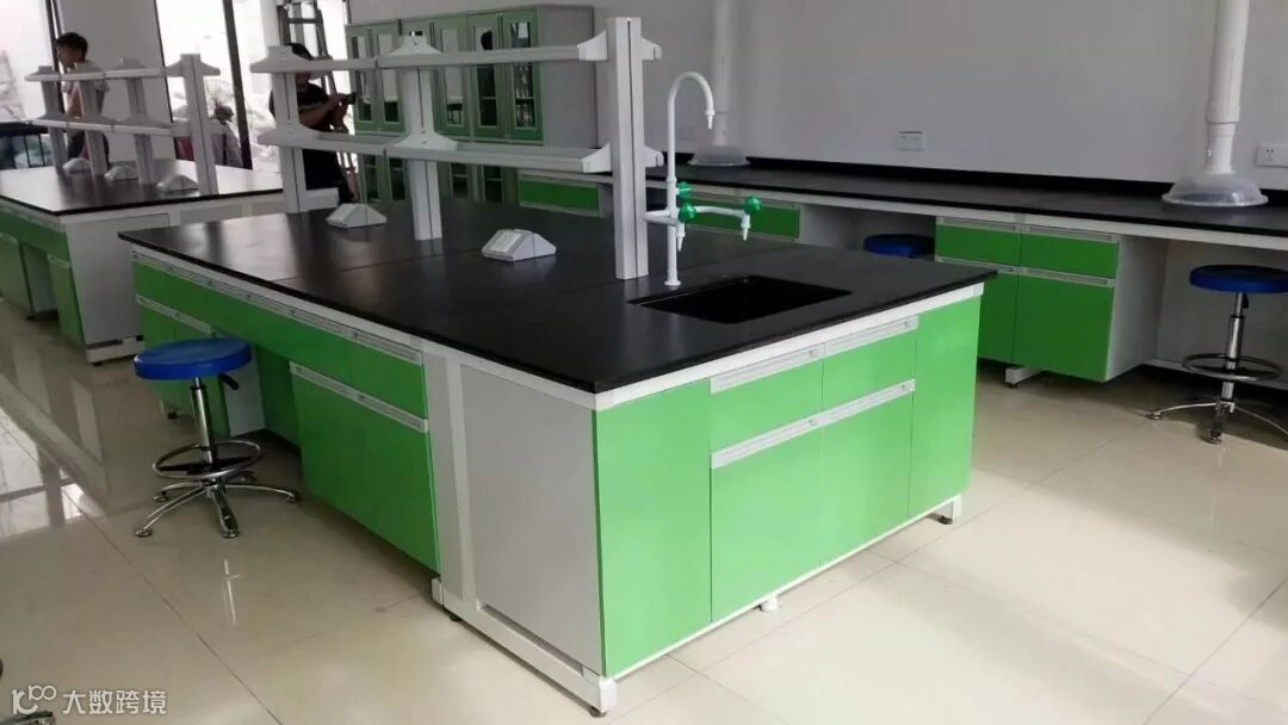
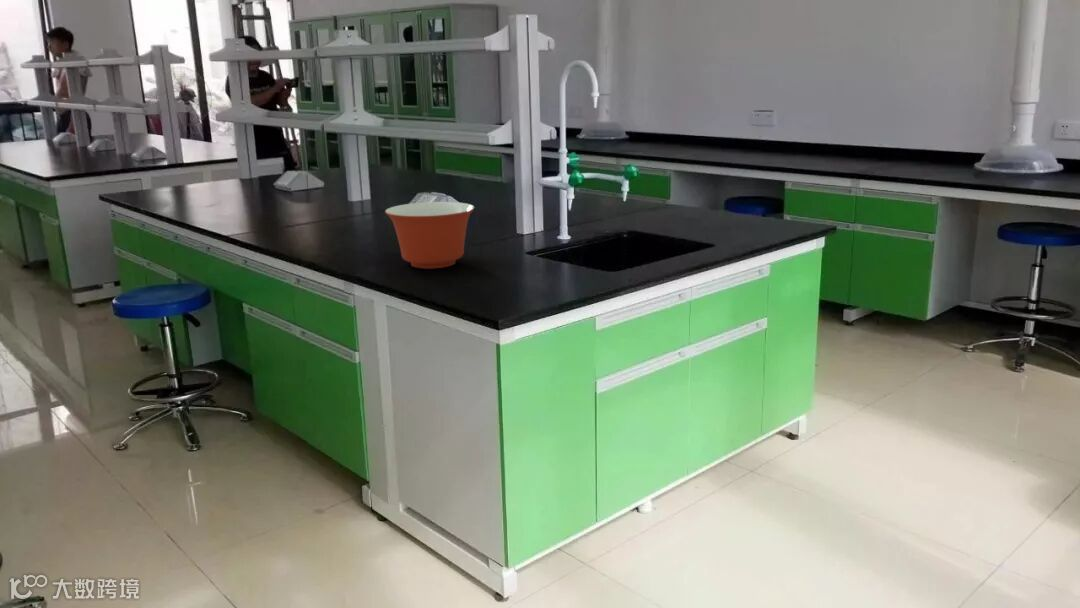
+ mixing bowl [384,201,476,270]
